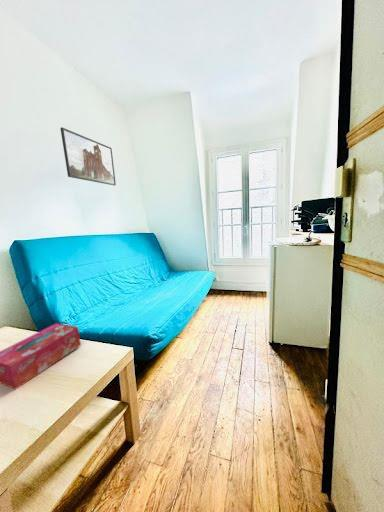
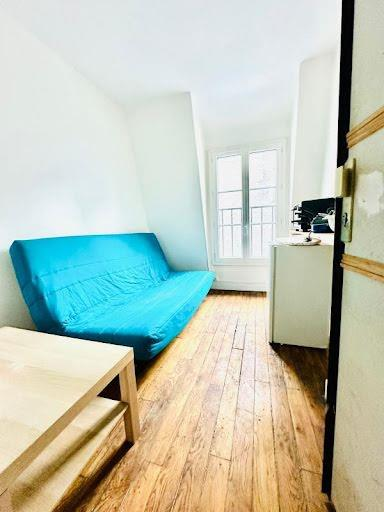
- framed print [59,126,117,186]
- tissue box [0,322,82,390]
